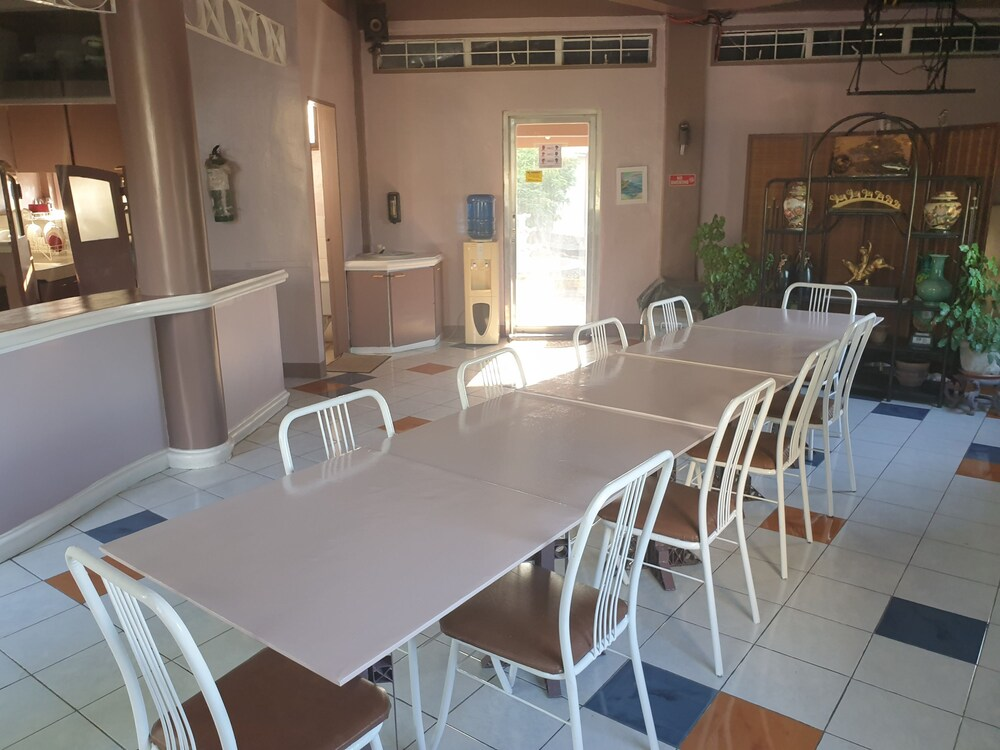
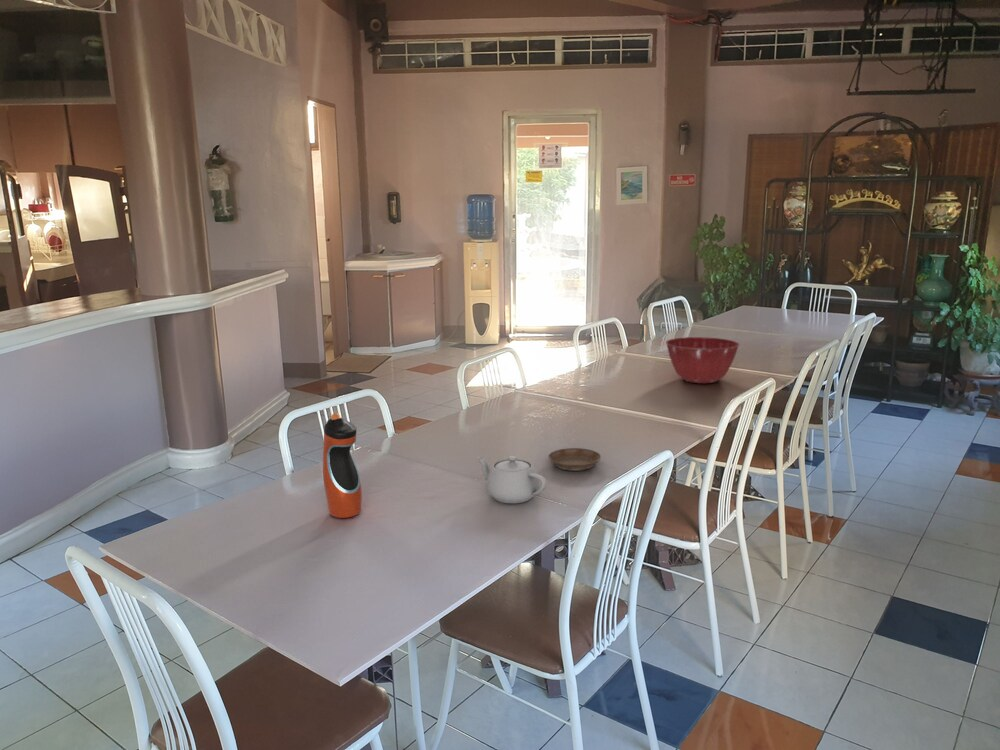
+ water bottle [322,412,363,519]
+ teapot [476,455,547,504]
+ saucer [547,447,602,472]
+ mixing bowl [665,336,740,384]
